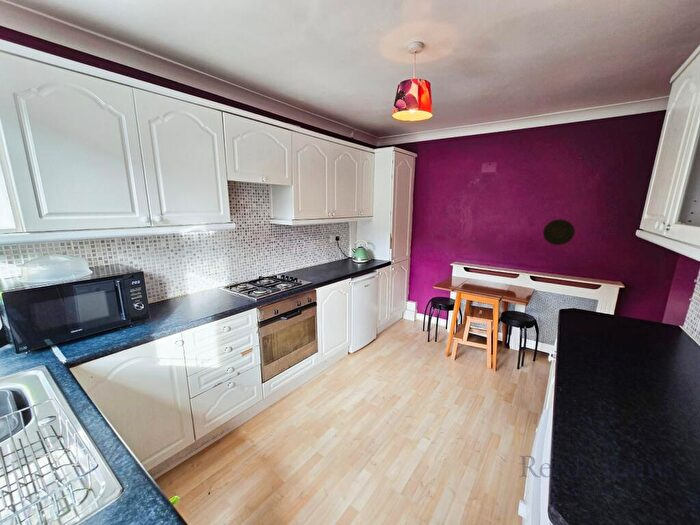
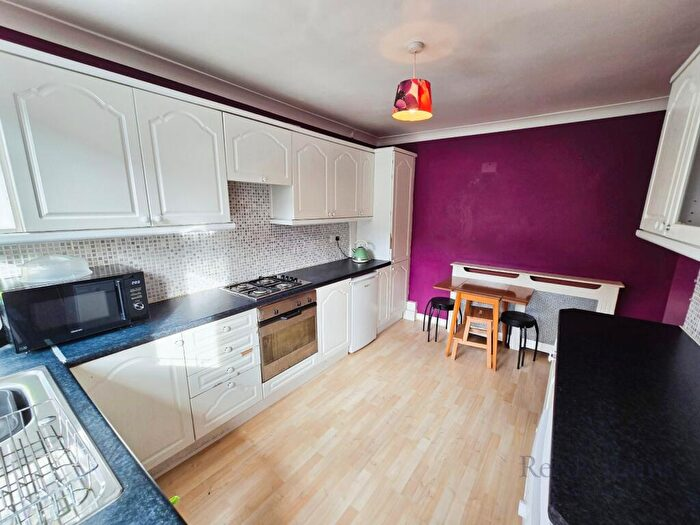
- decorative plate [542,218,576,246]
